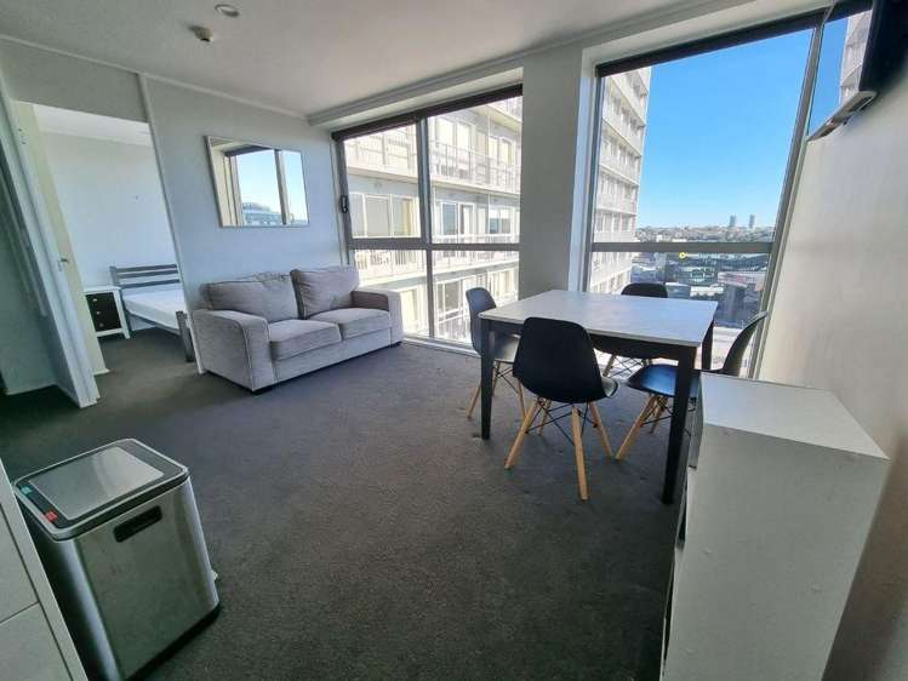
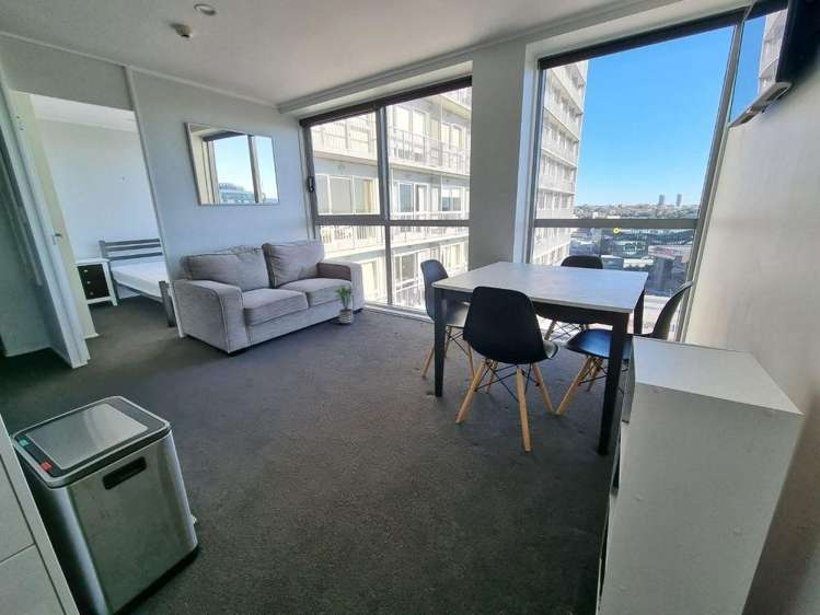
+ potted plant [333,283,359,326]
